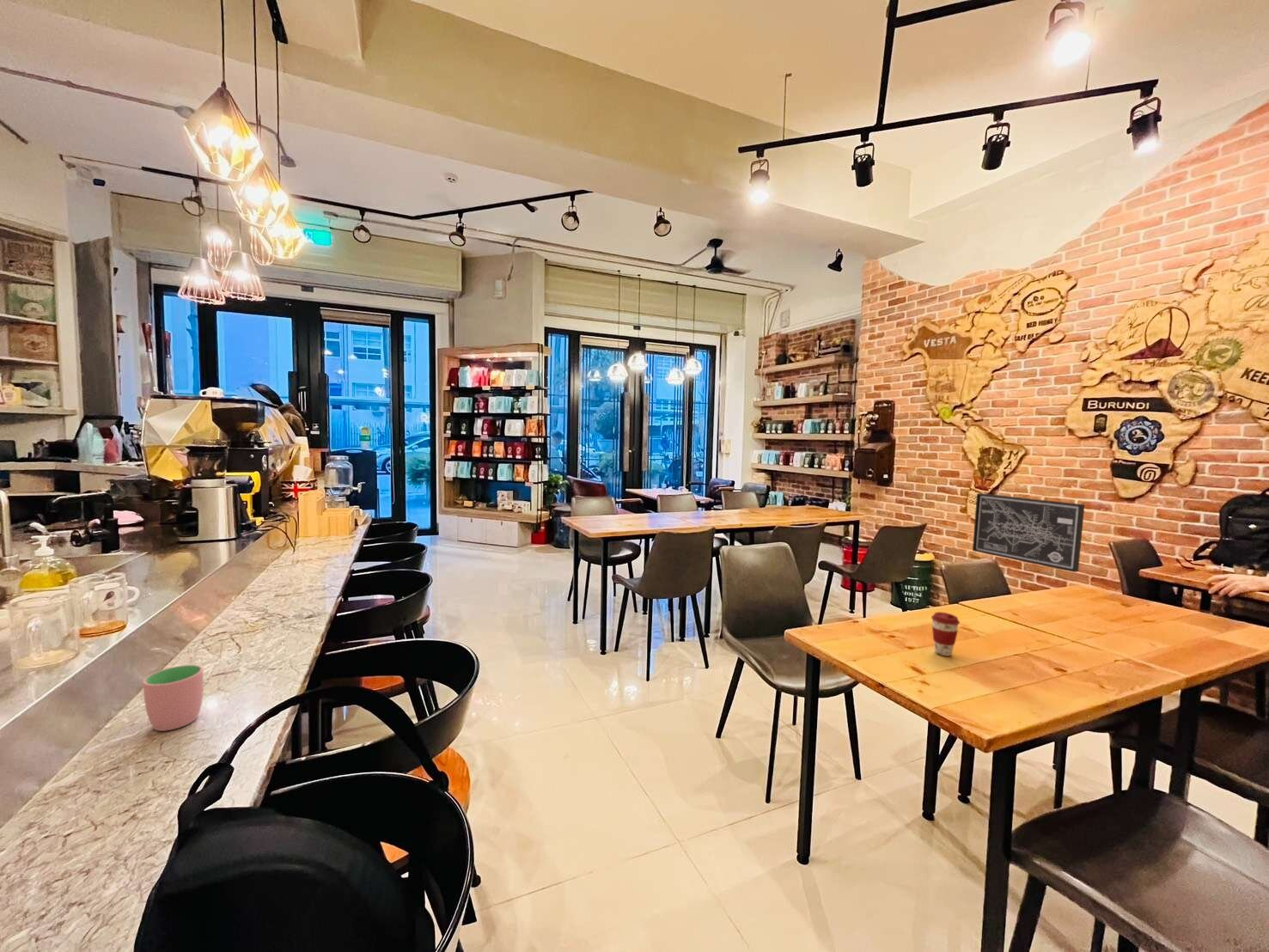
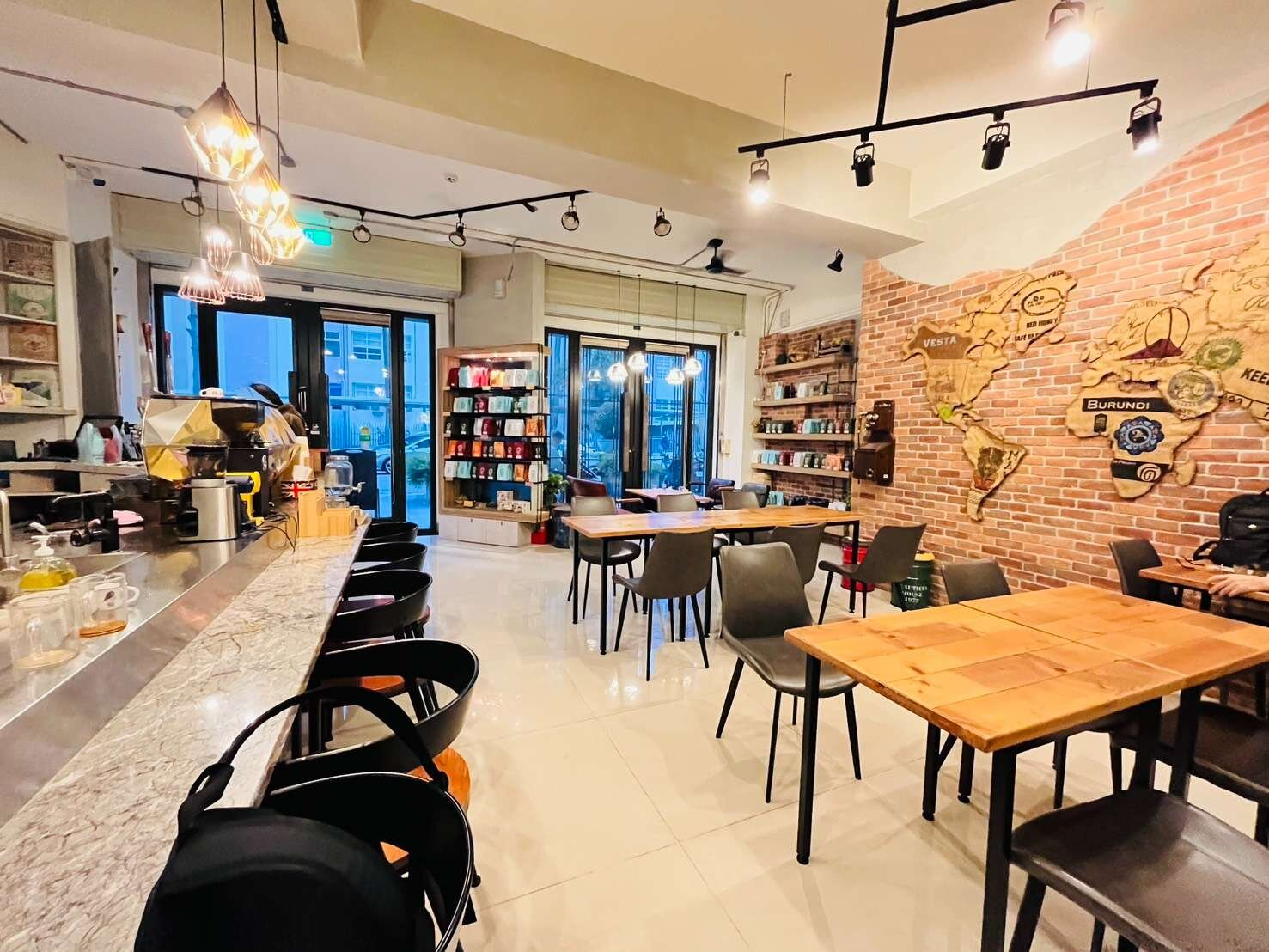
- cup [142,664,204,732]
- coffee cup [930,611,961,657]
- wall art [972,492,1085,573]
